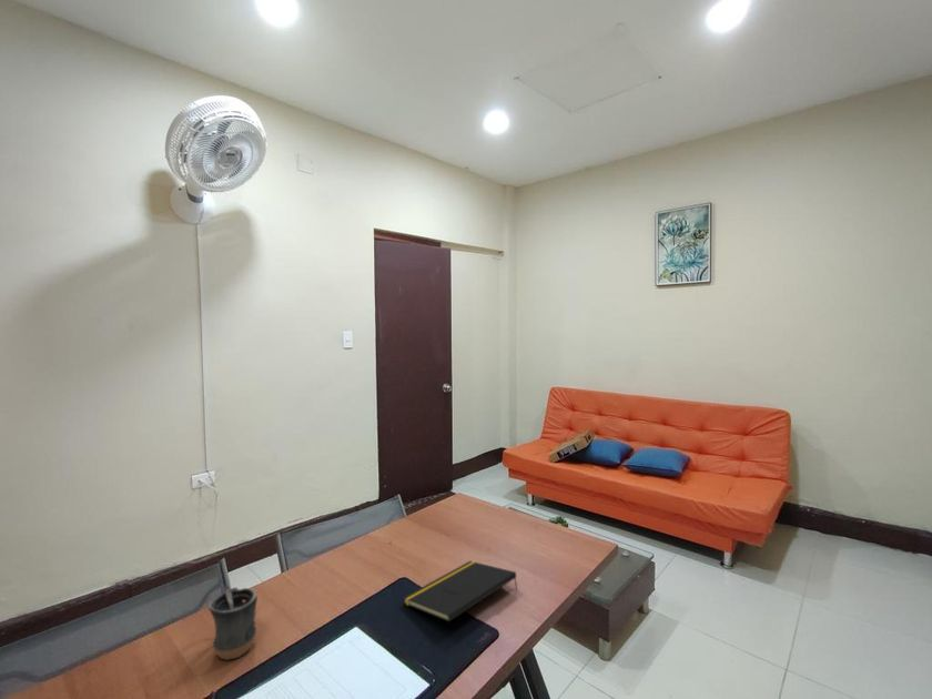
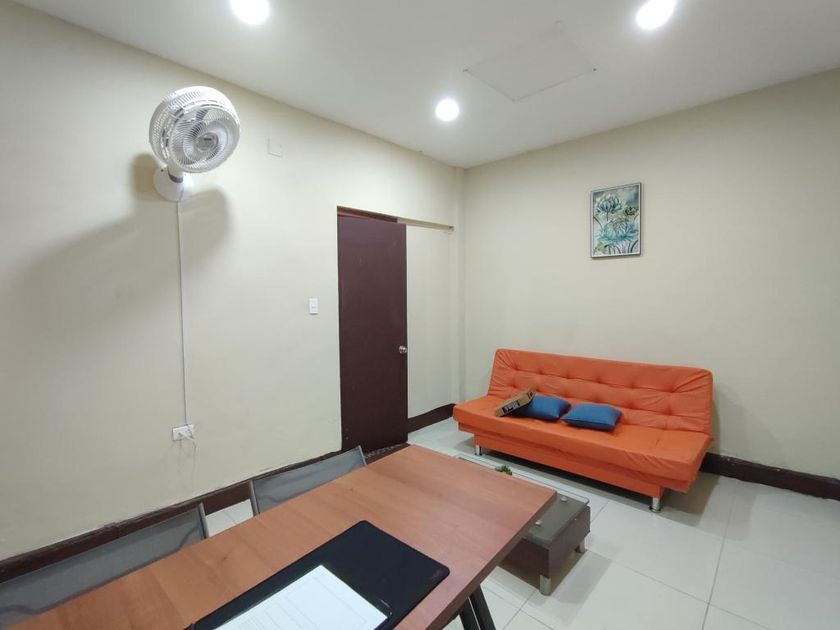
- notepad [402,560,518,622]
- mug [206,584,259,661]
